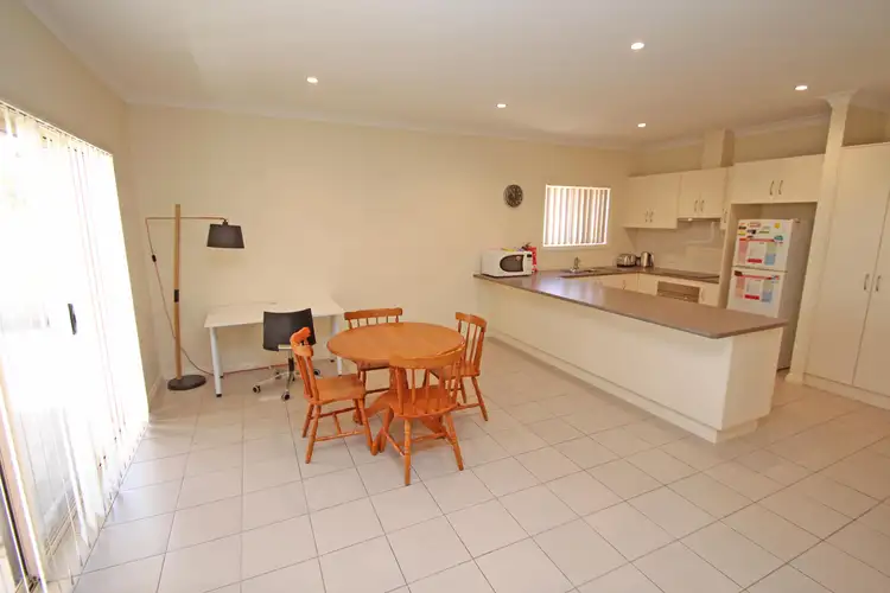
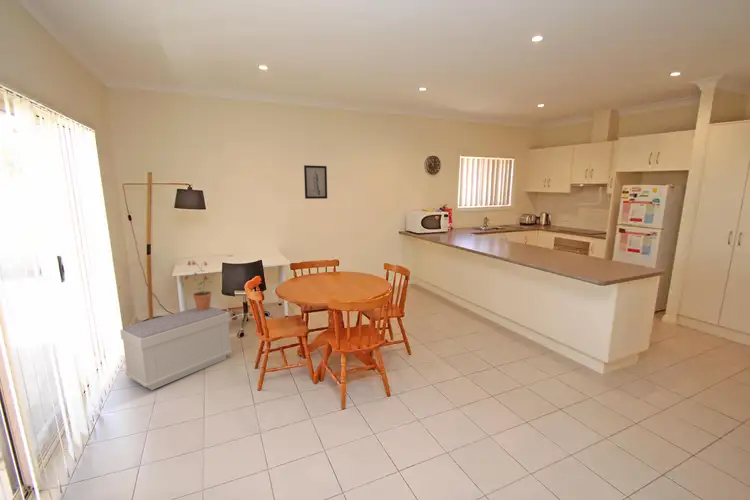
+ wall art [303,164,328,200]
+ potted plant [183,260,213,310]
+ bench [119,306,233,391]
